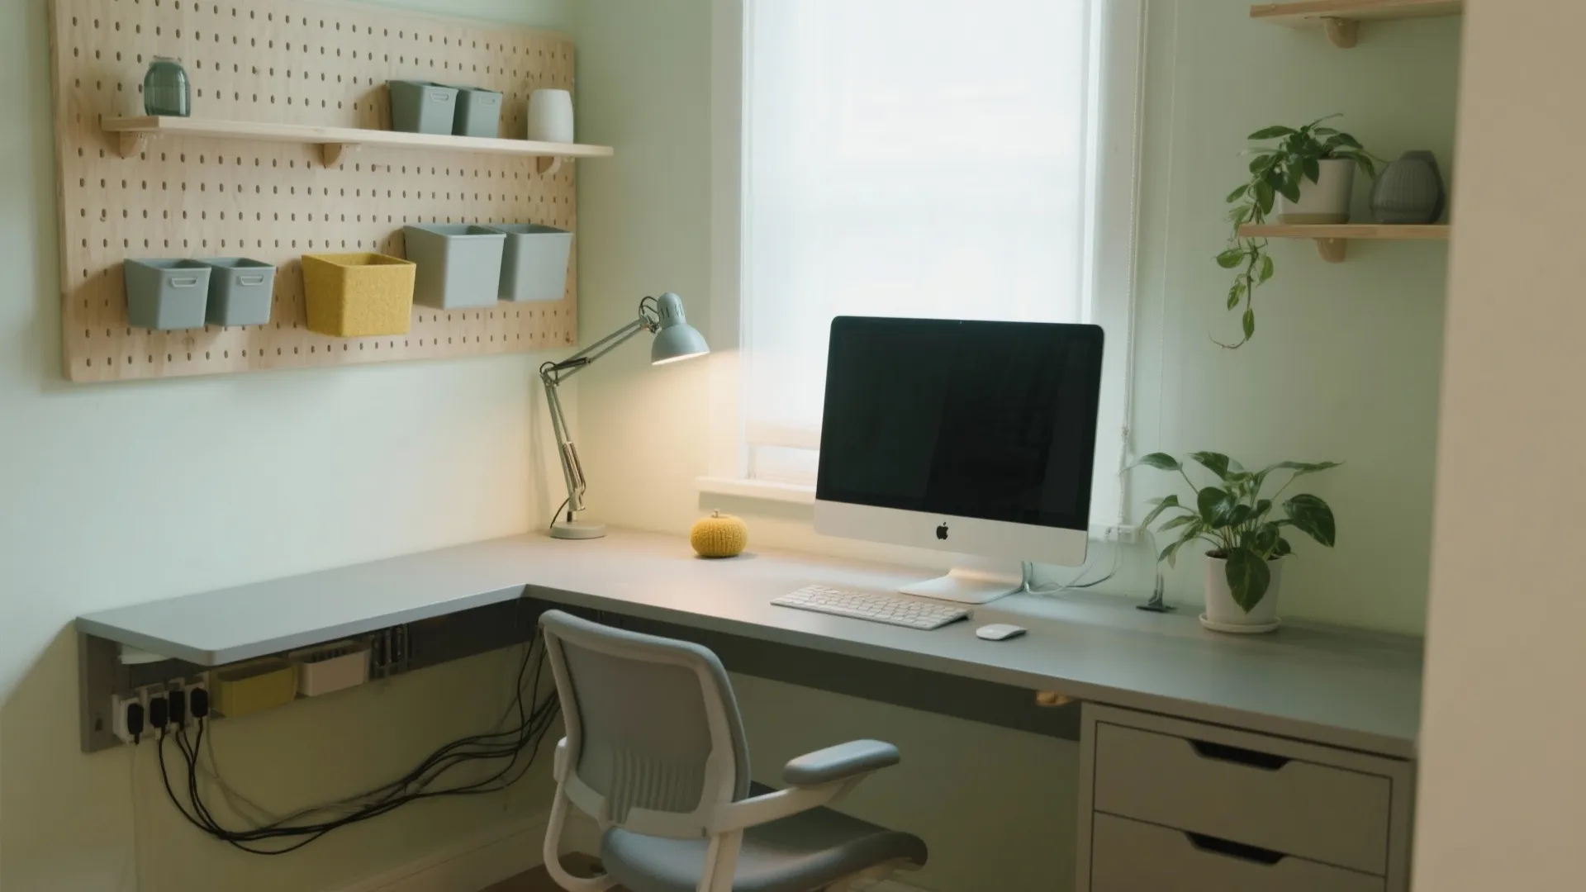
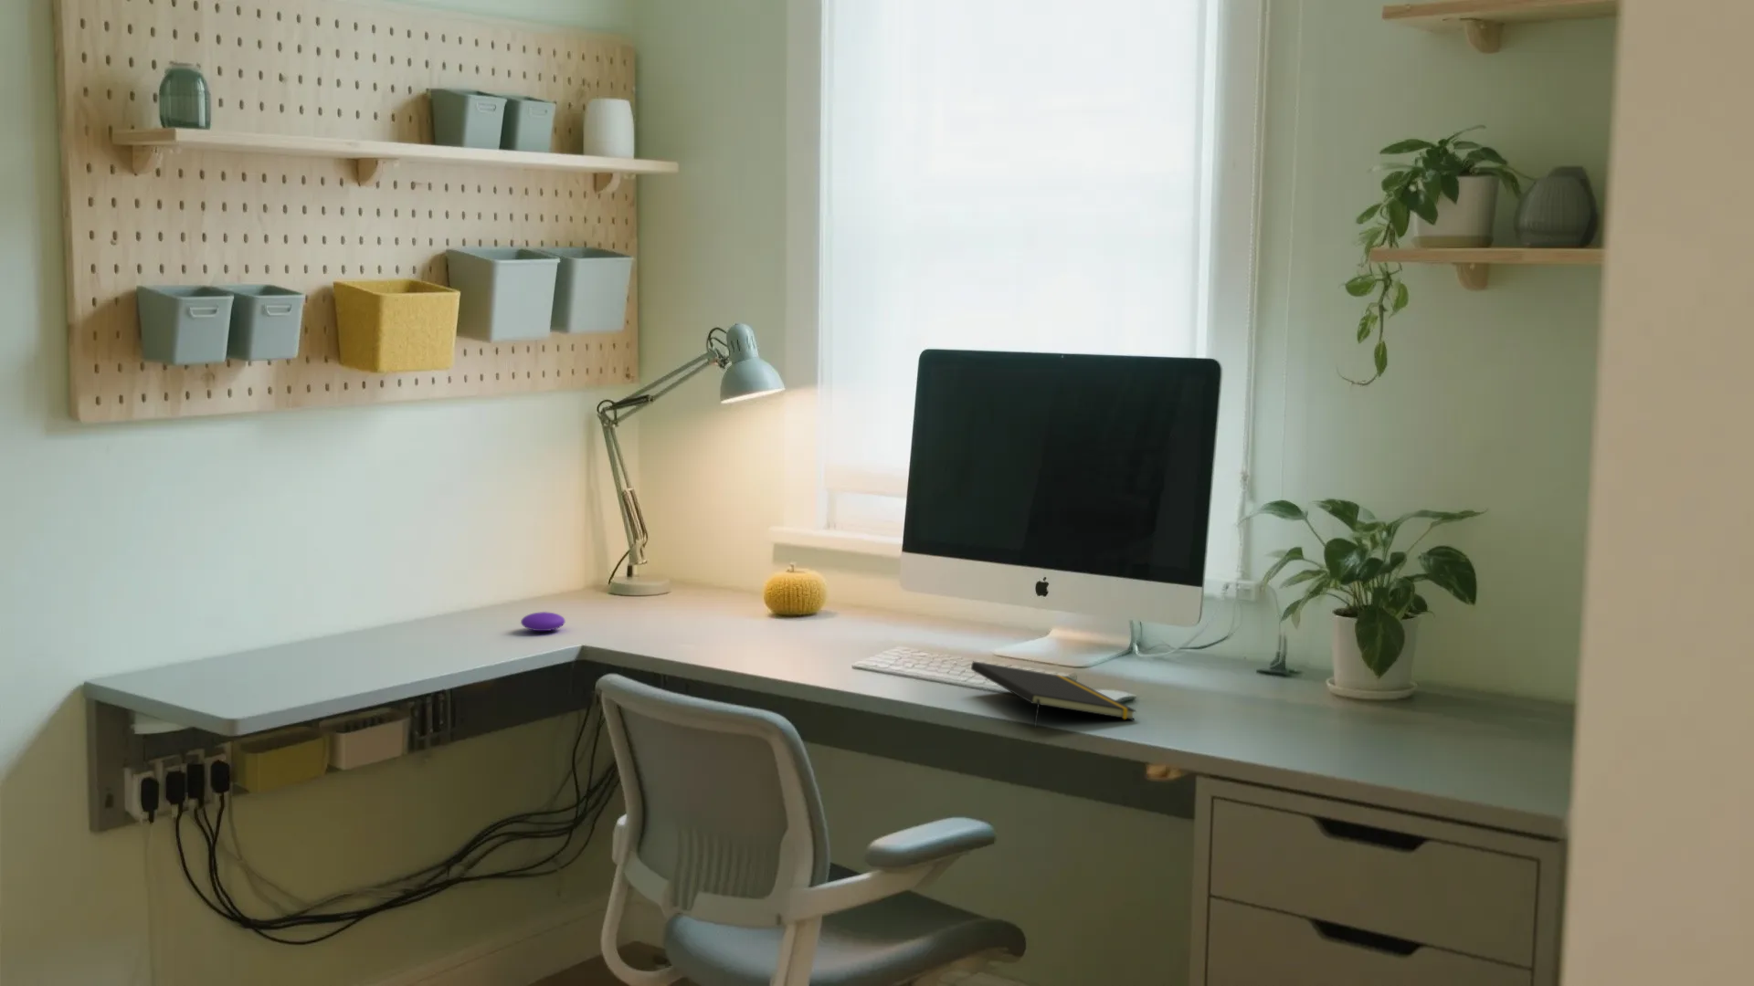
+ stress ball [519,610,566,632]
+ notepad [970,660,1137,728]
